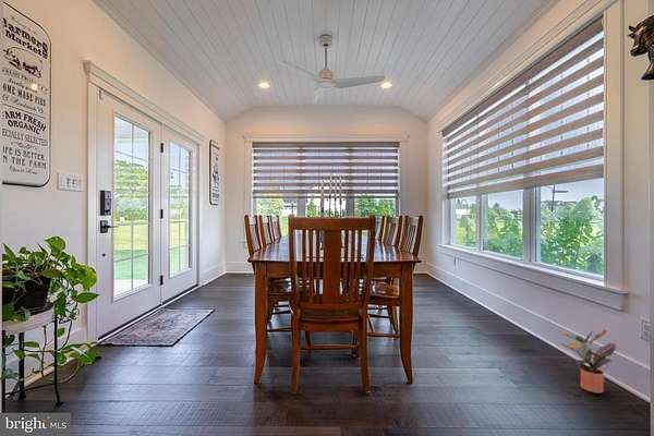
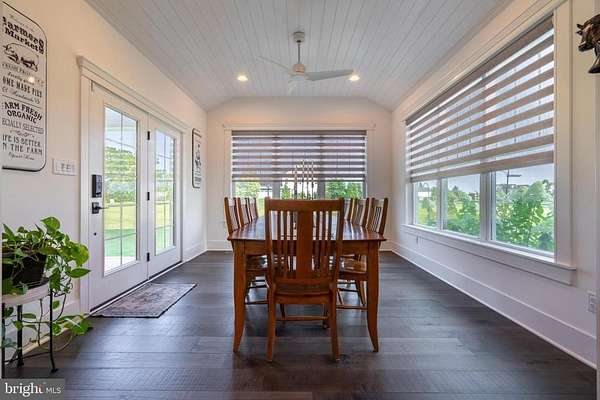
- potted plant [558,329,618,395]
